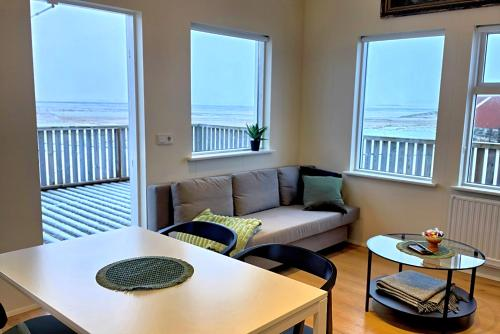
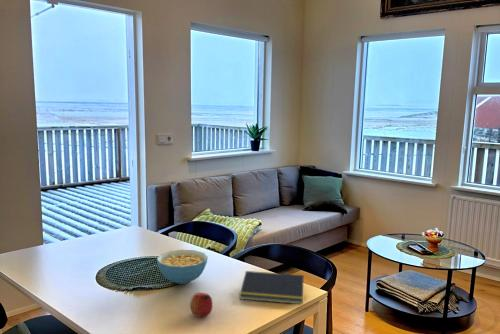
+ cereal bowl [156,249,209,285]
+ notepad [238,270,305,305]
+ fruit [189,292,214,318]
